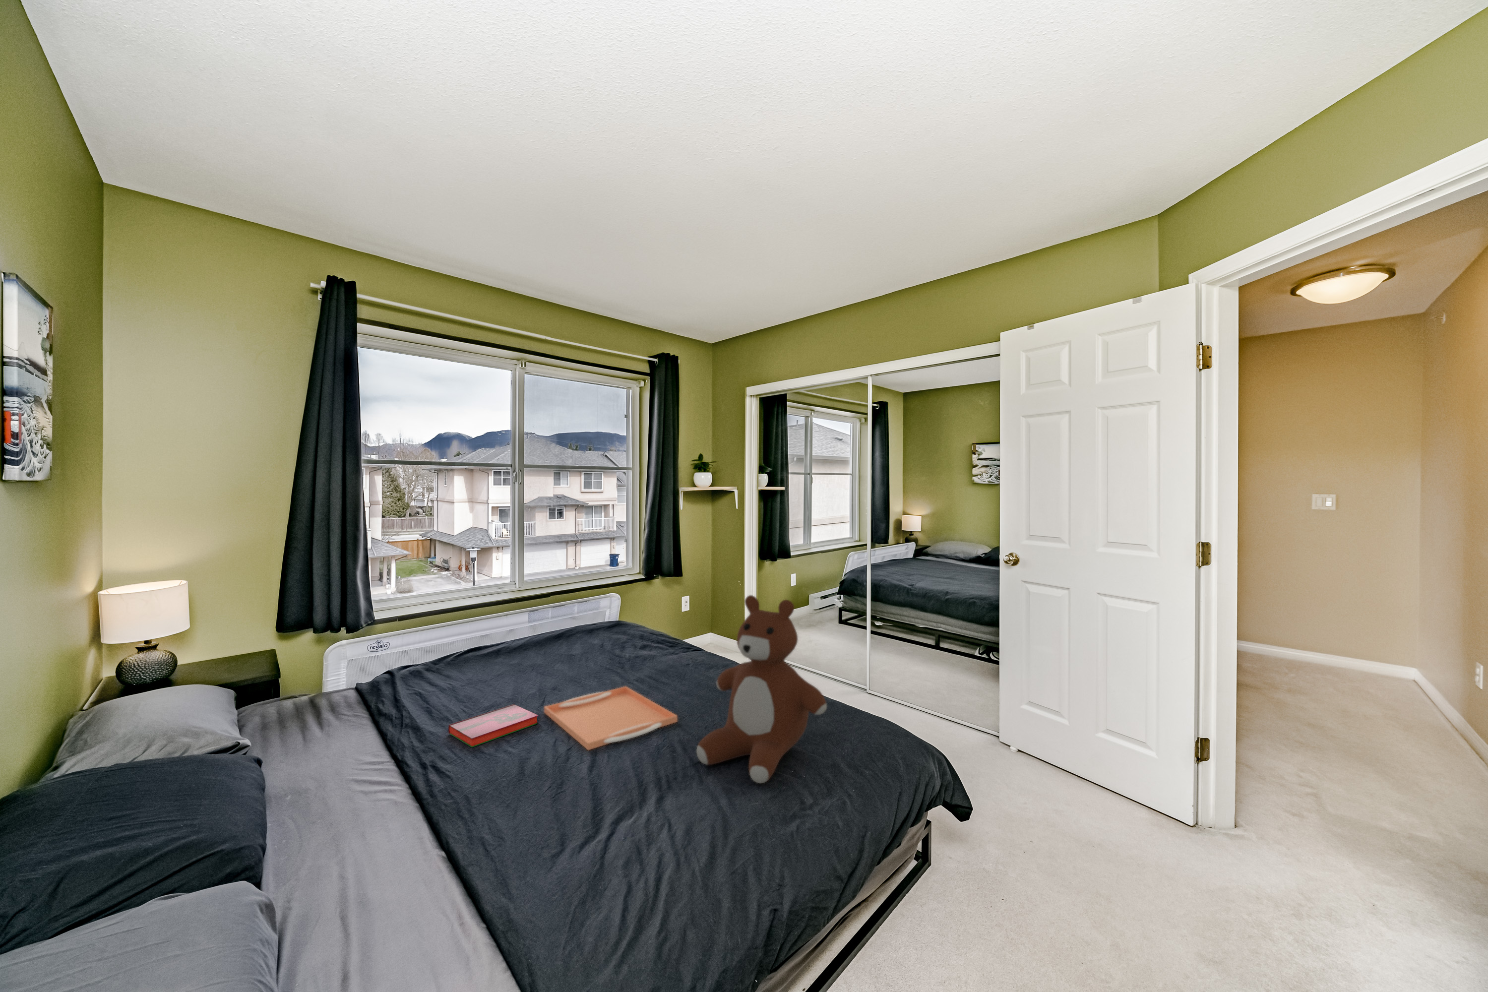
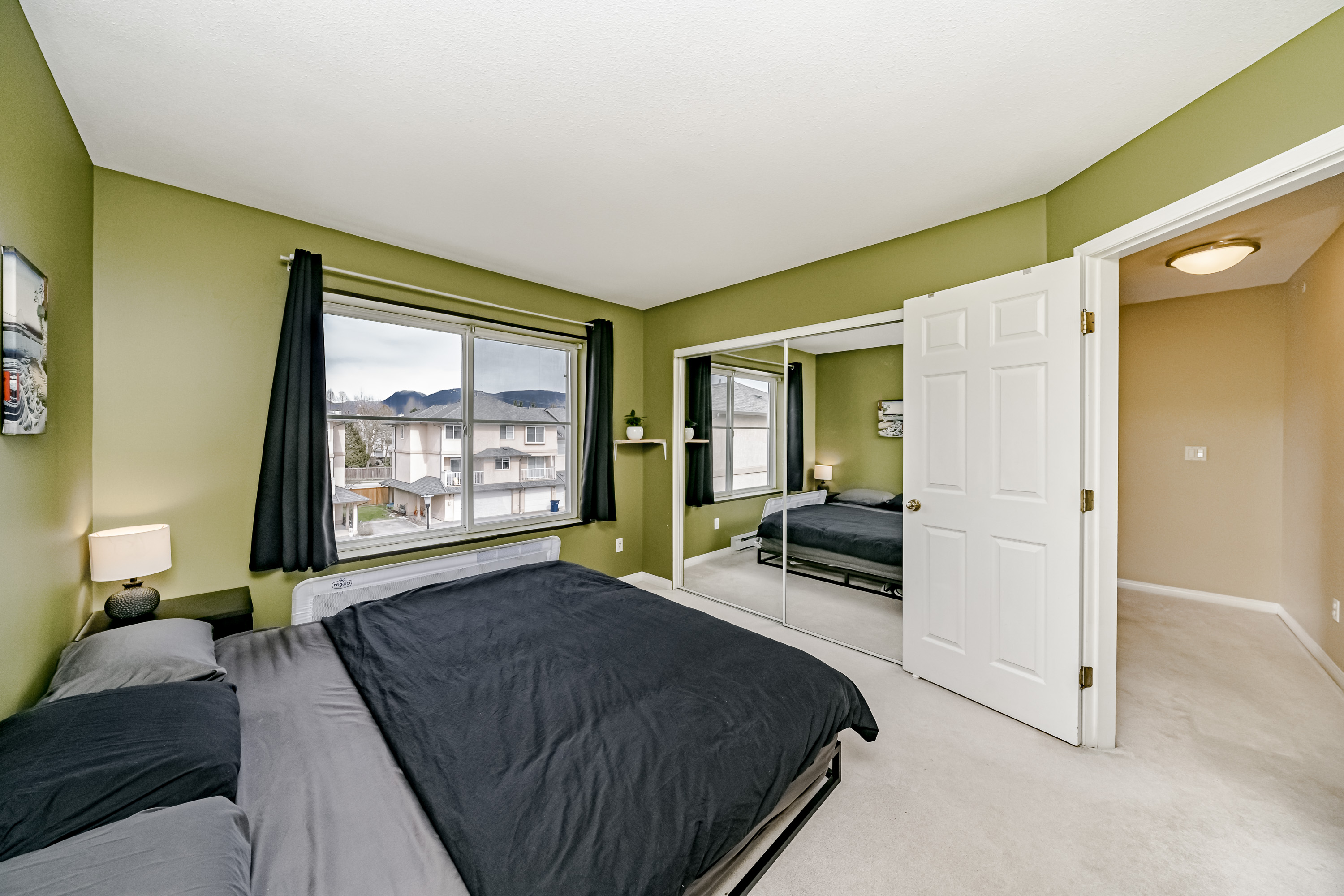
- hardback book [448,703,539,747]
- serving tray [544,686,678,751]
- teddy bear [696,595,827,784]
